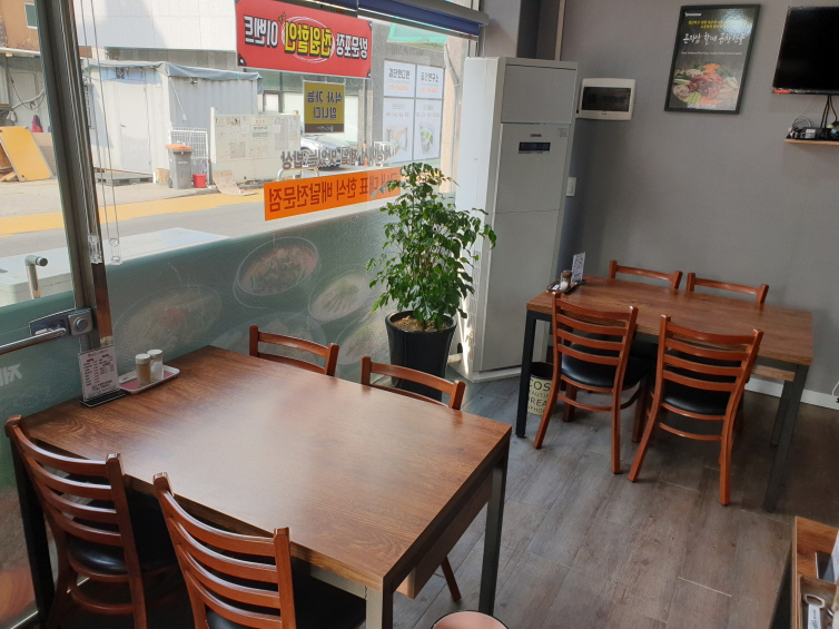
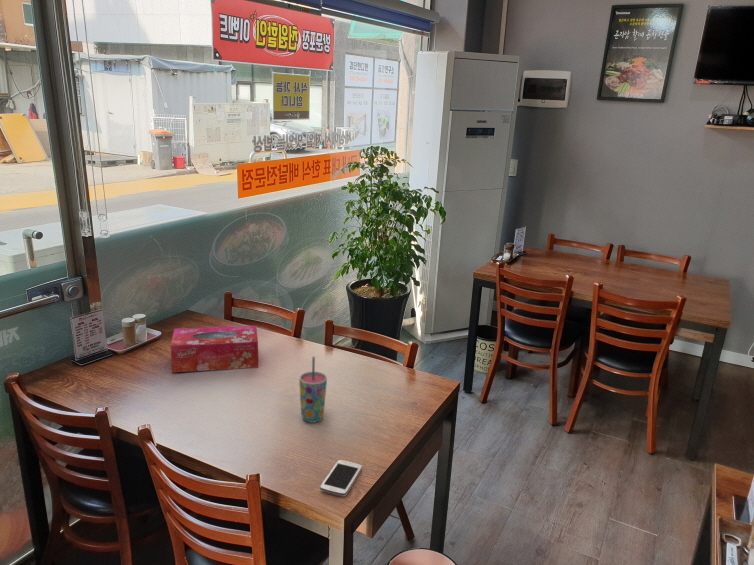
+ tissue box [170,325,259,373]
+ cup [298,356,328,423]
+ smartphone [319,459,363,497]
